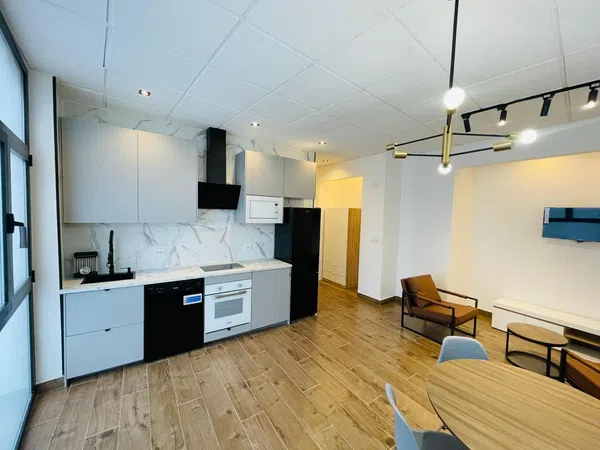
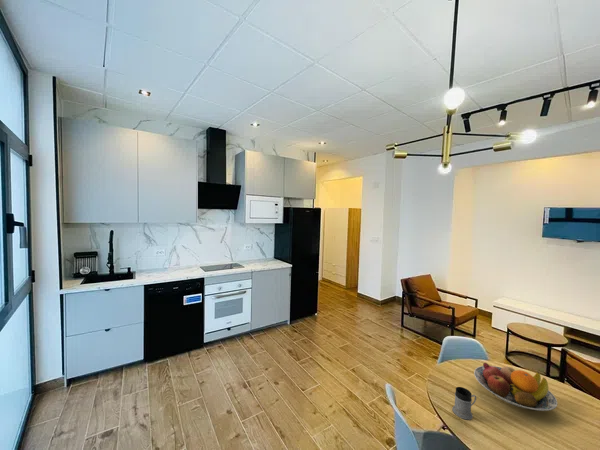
+ mug [451,386,477,421]
+ fruit bowl [473,362,558,412]
